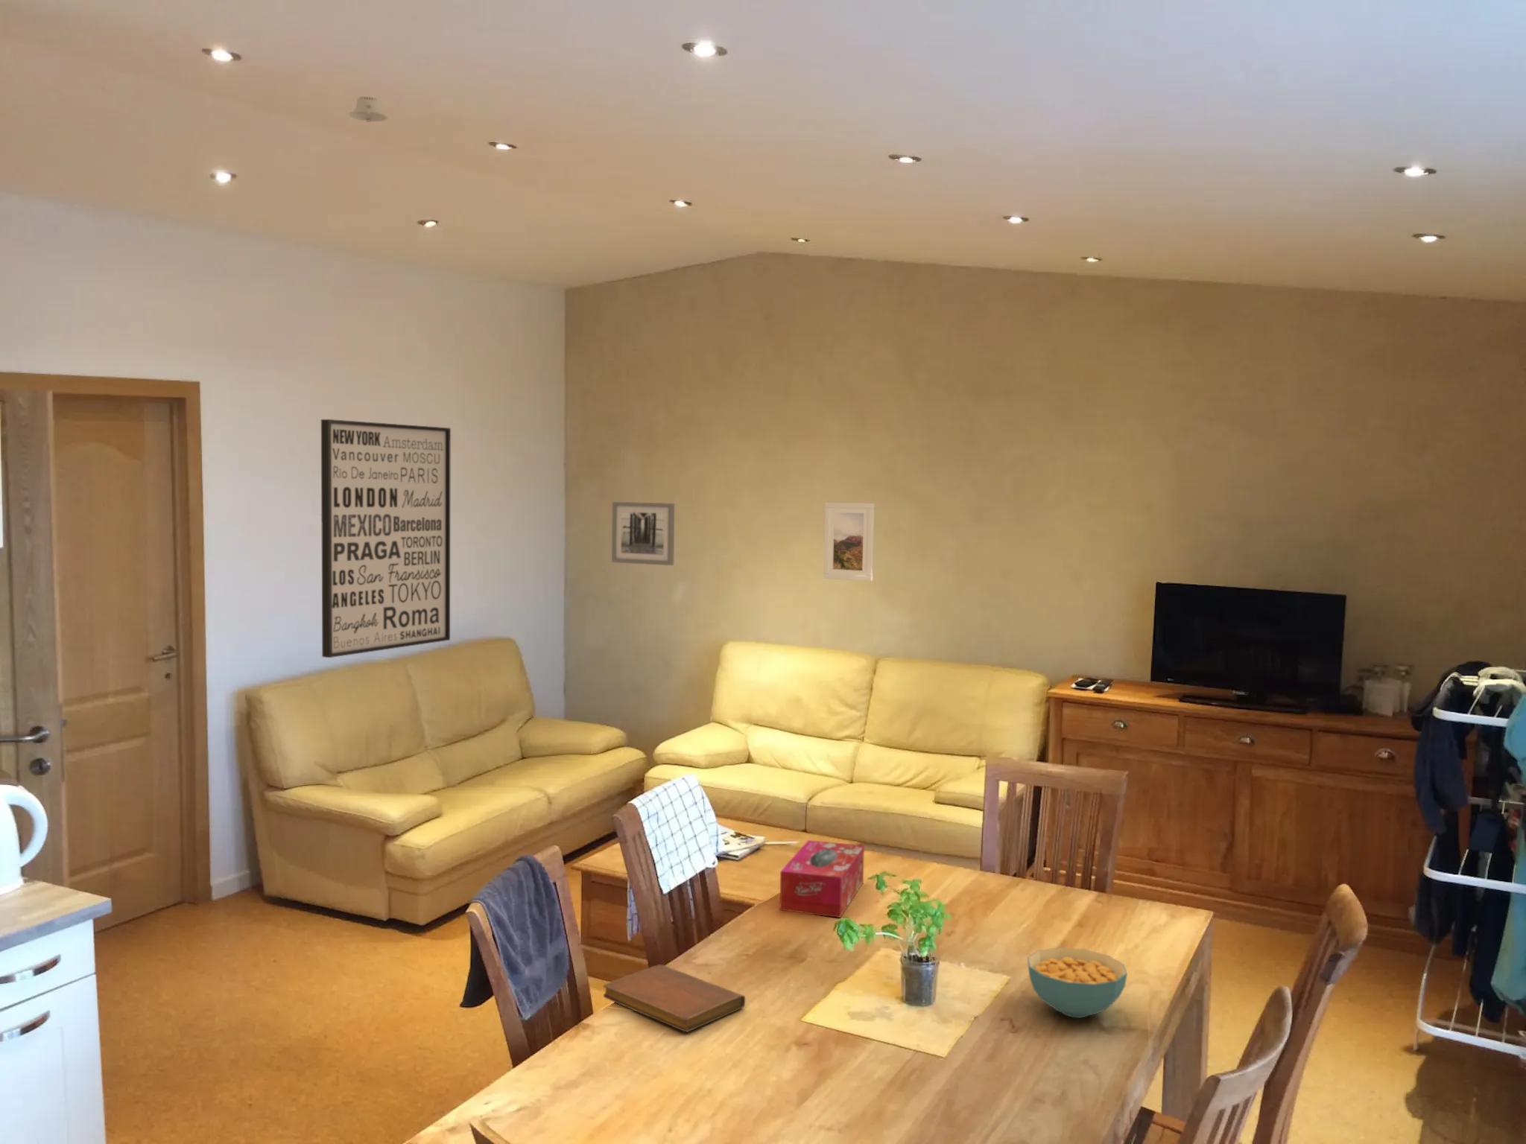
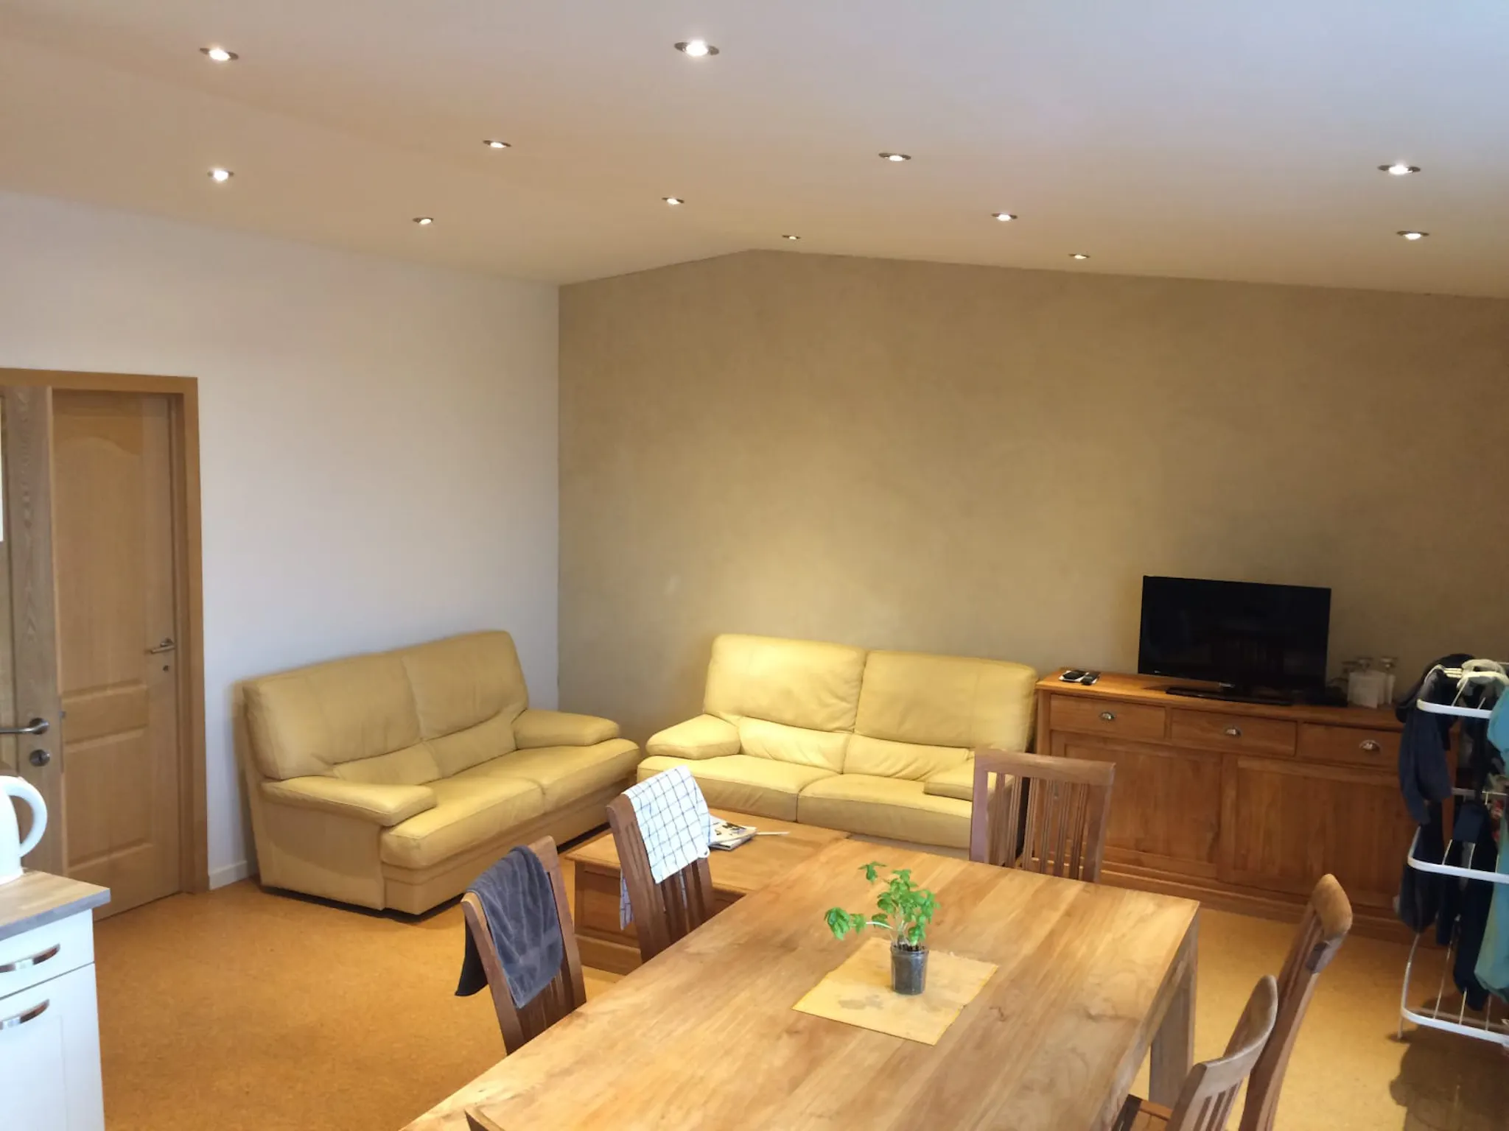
- wall art [610,501,675,566]
- tissue box [779,840,865,918]
- notebook [603,964,746,1033]
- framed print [823,501,875,582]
- recessed light [348,95,389,123]
- wall art [321,418,452,659]
- cereal bowl [1027,947,1128,1019]
